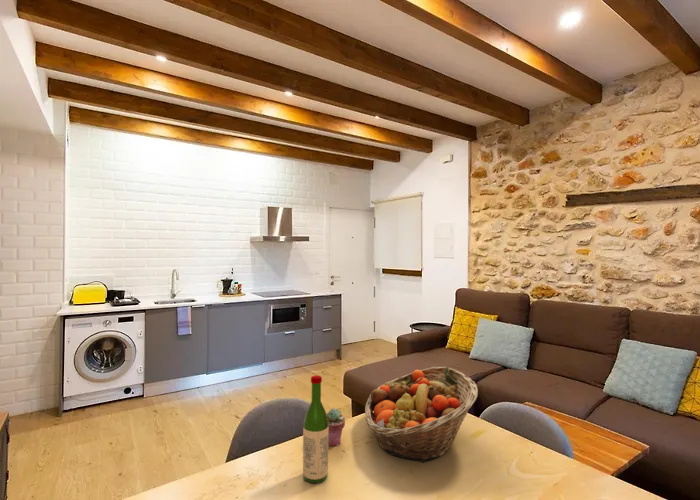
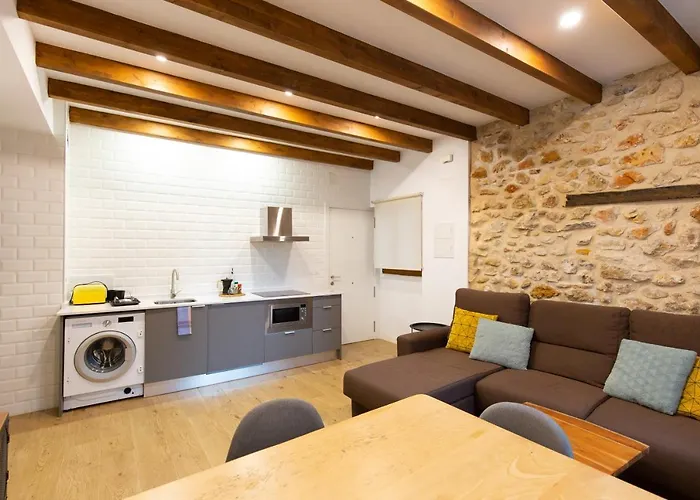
- fruit basket [364,366,479,463]
- potted succulent [326,408,346,447]
- wine bottle [302,374,329,484]
